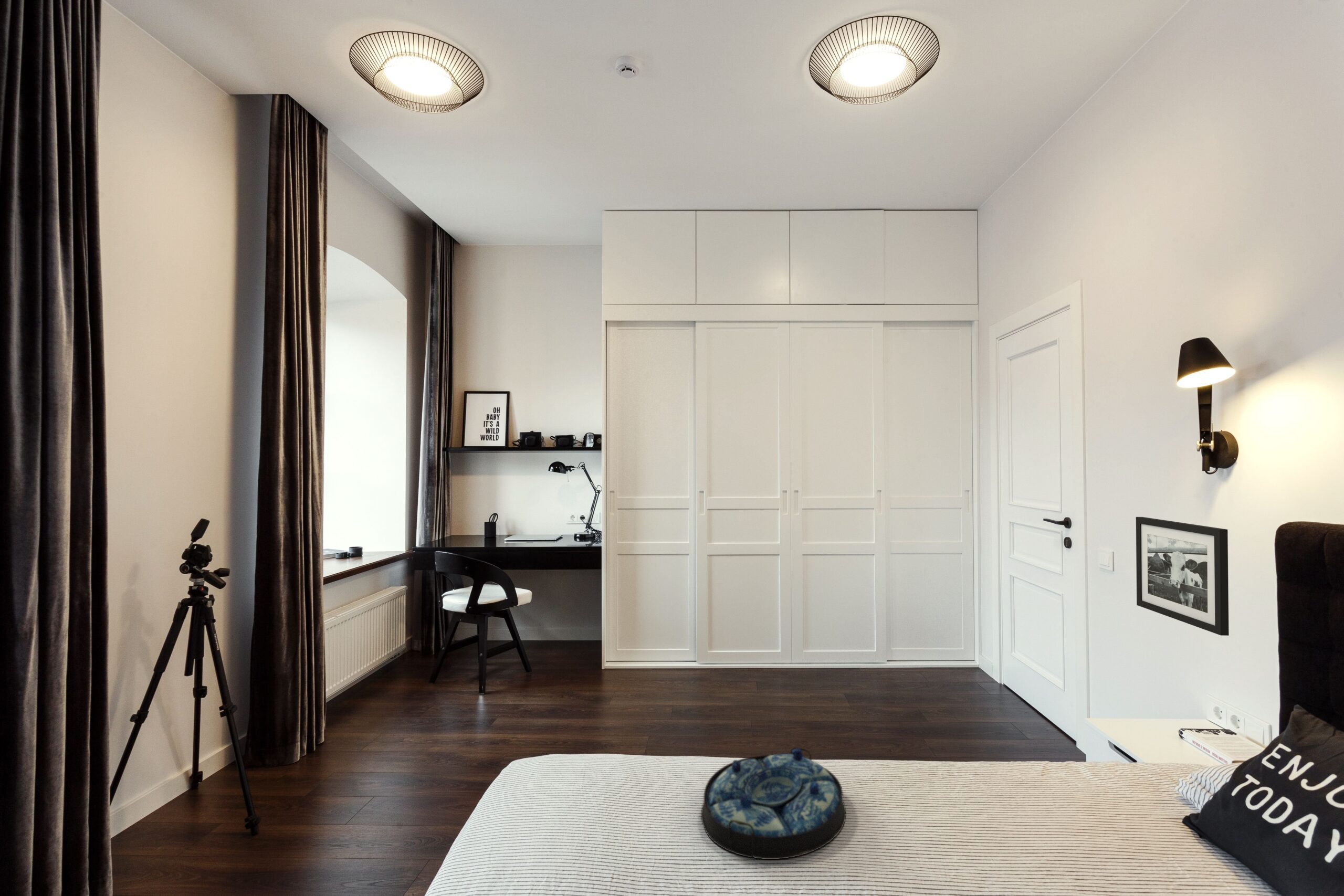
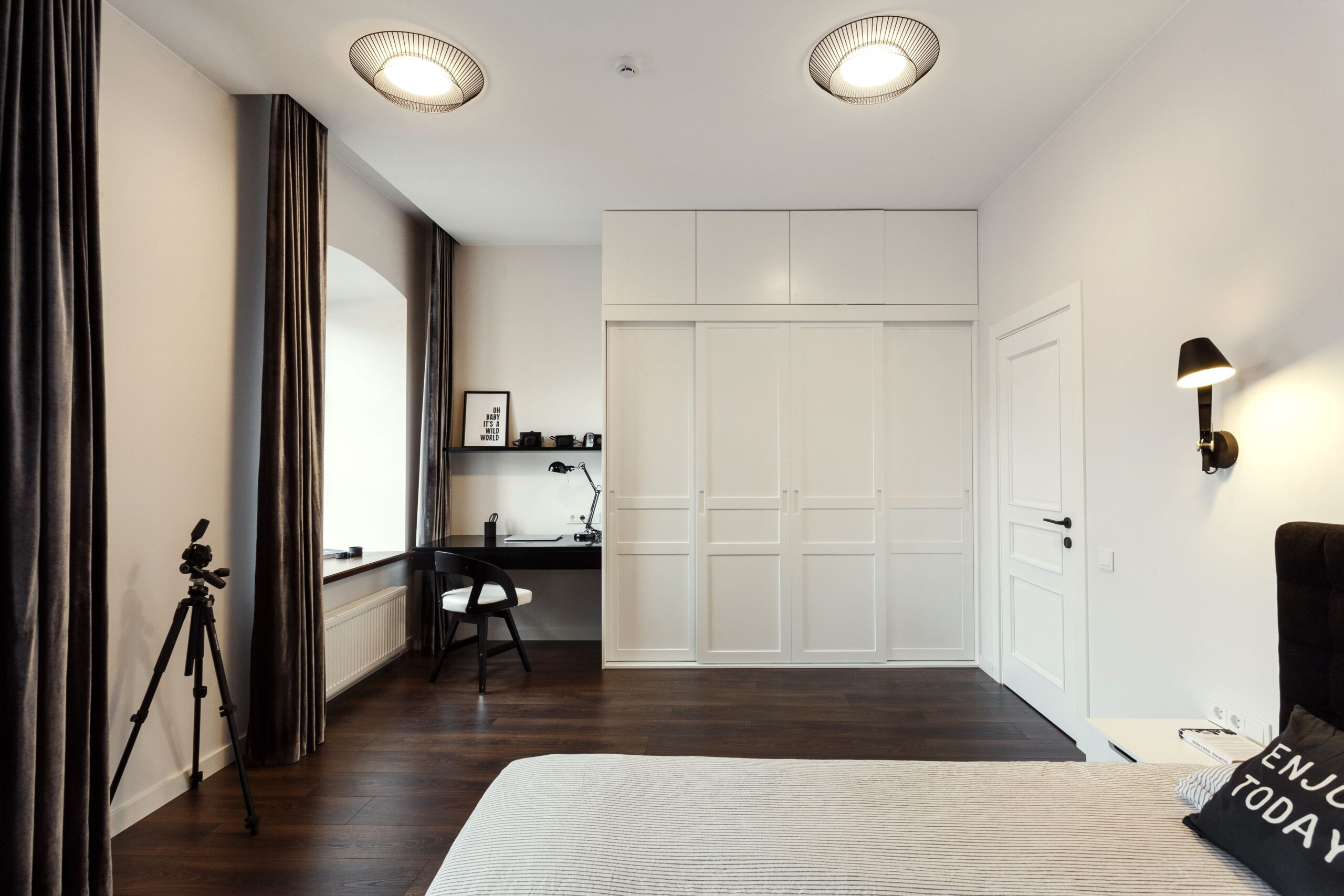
- picture frame [1136,516,1230,636]
- serving tray [700,747,846,860]
